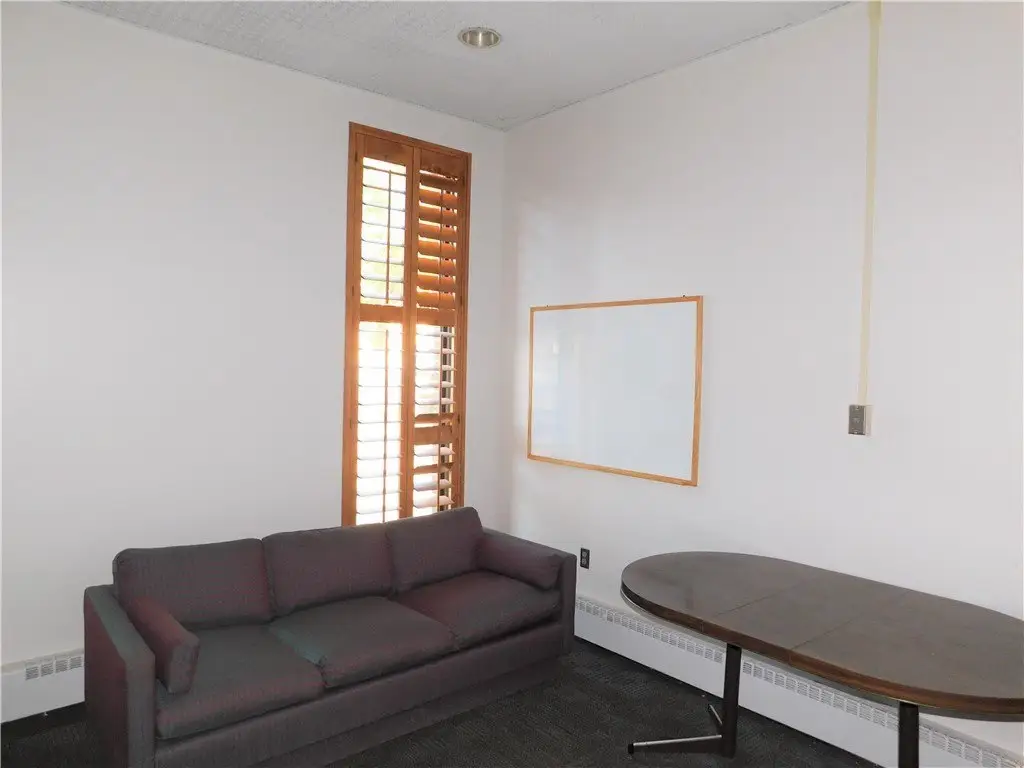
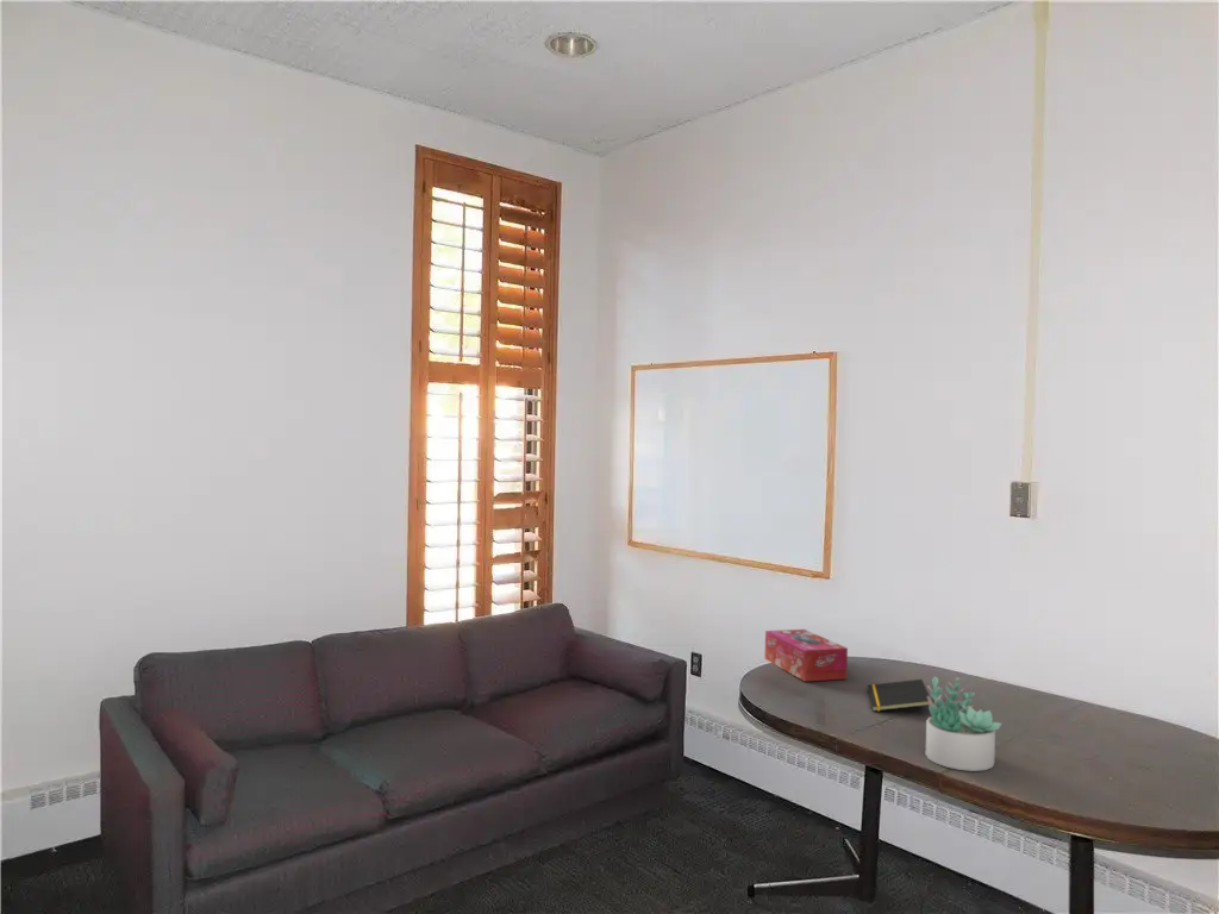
+ notepad [867,678,932,713]
+ succulent plant [925,675,1002,772]
+ tissue box [763,628,849,682]
